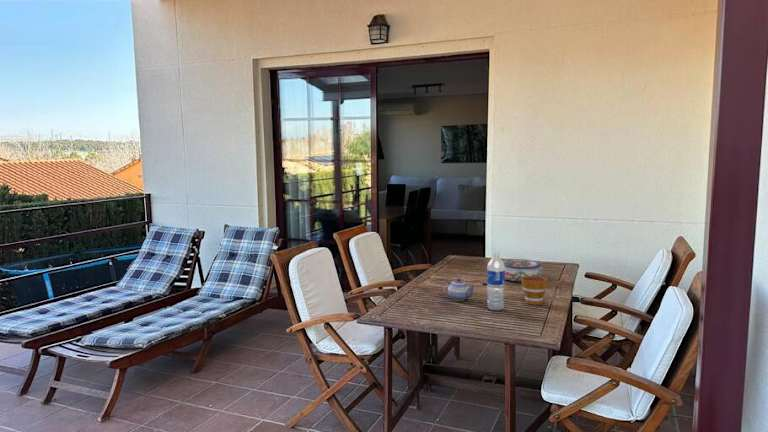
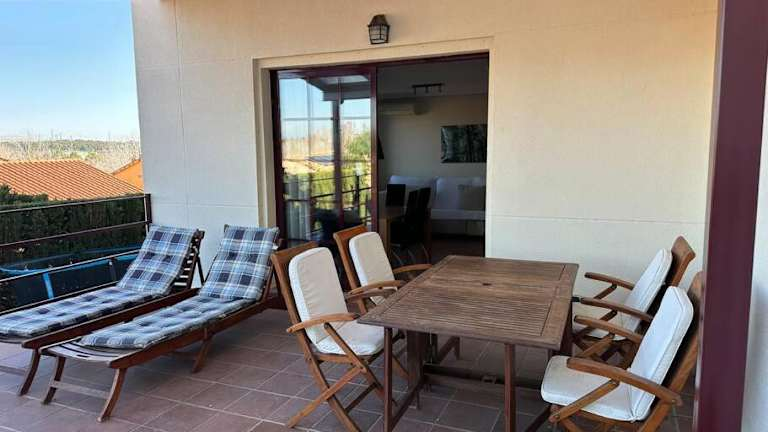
- bowl [501,258,544,282]
- teapot [441,277,477,302]
- water bottle [486,249,506,312]
- cup [520,276,549,306]
